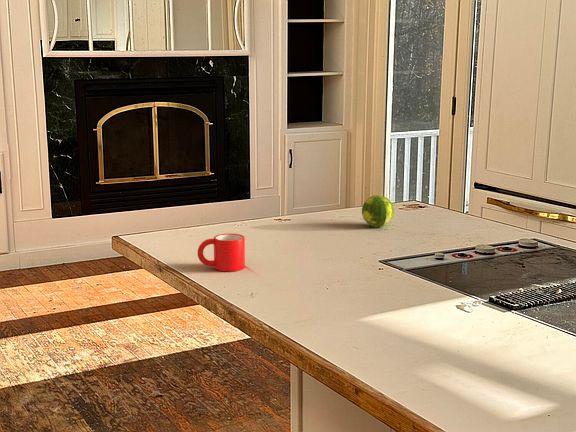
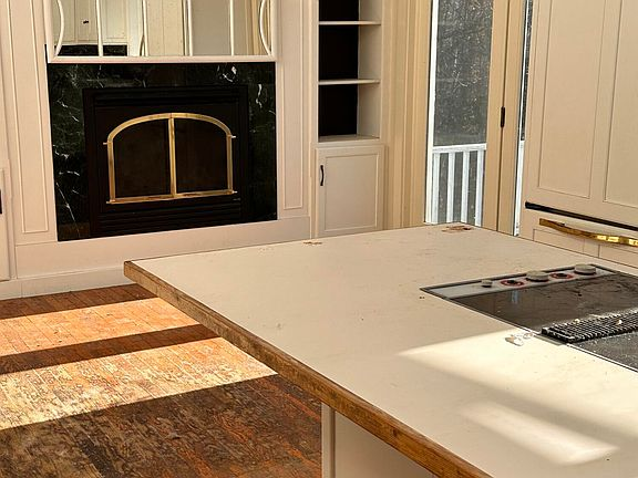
- mug [197,232,246,272]
- fruit [361,194,395,228]
